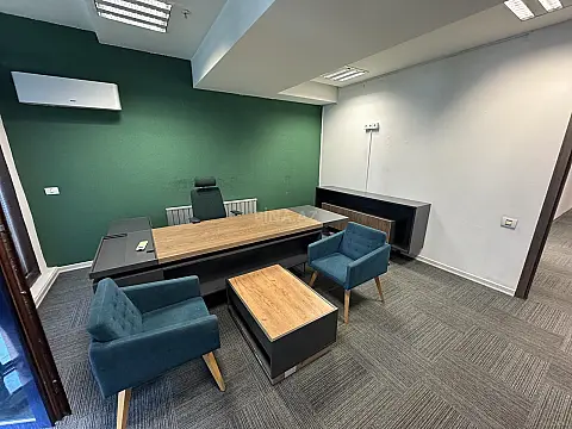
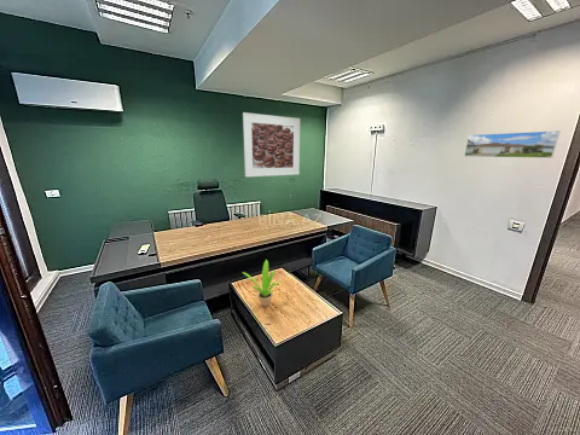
+ potted plant [242,259,283,308]
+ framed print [242,111,301,178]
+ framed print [463,129,562,160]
